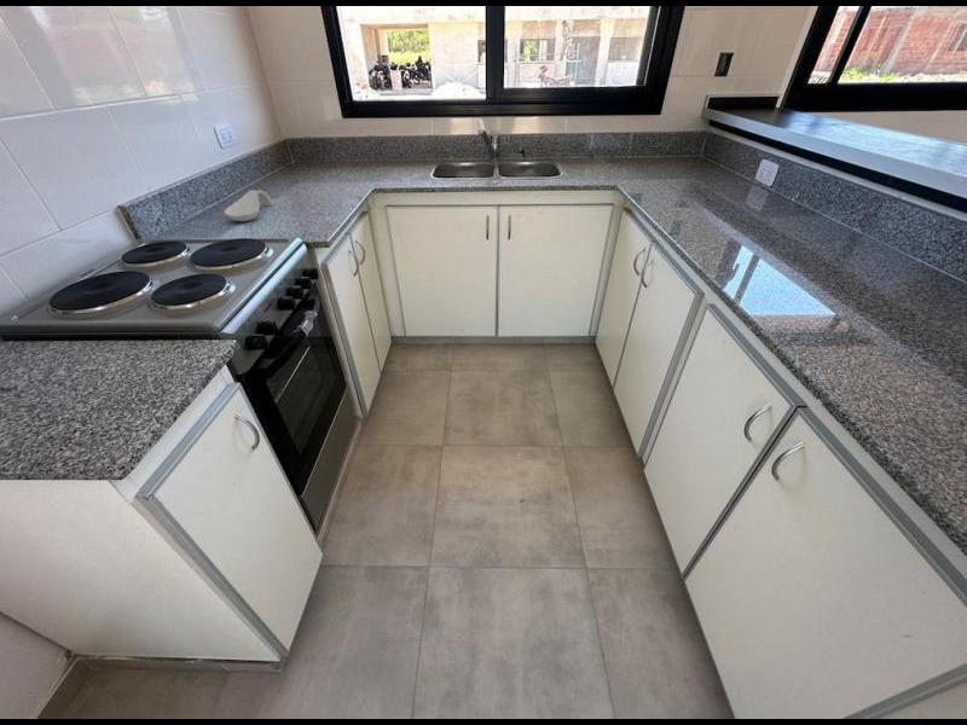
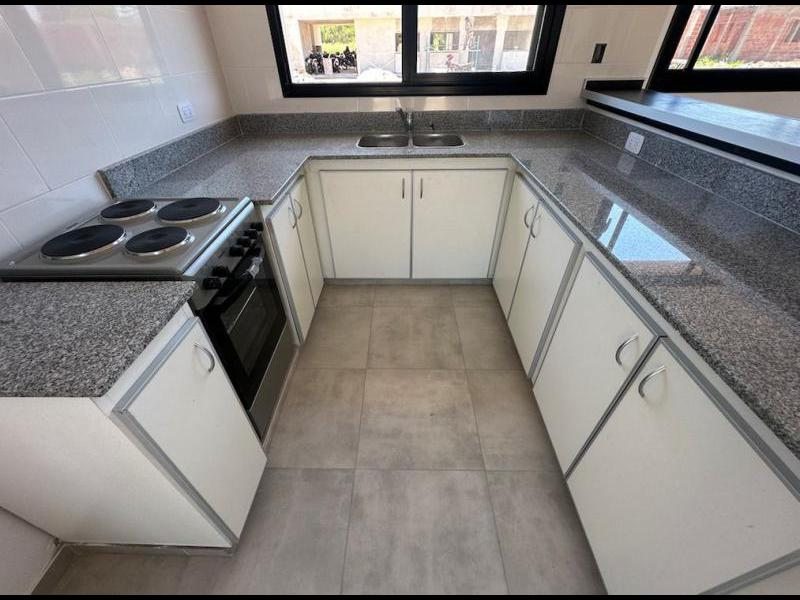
- spoon rest [224,188,274,222]
